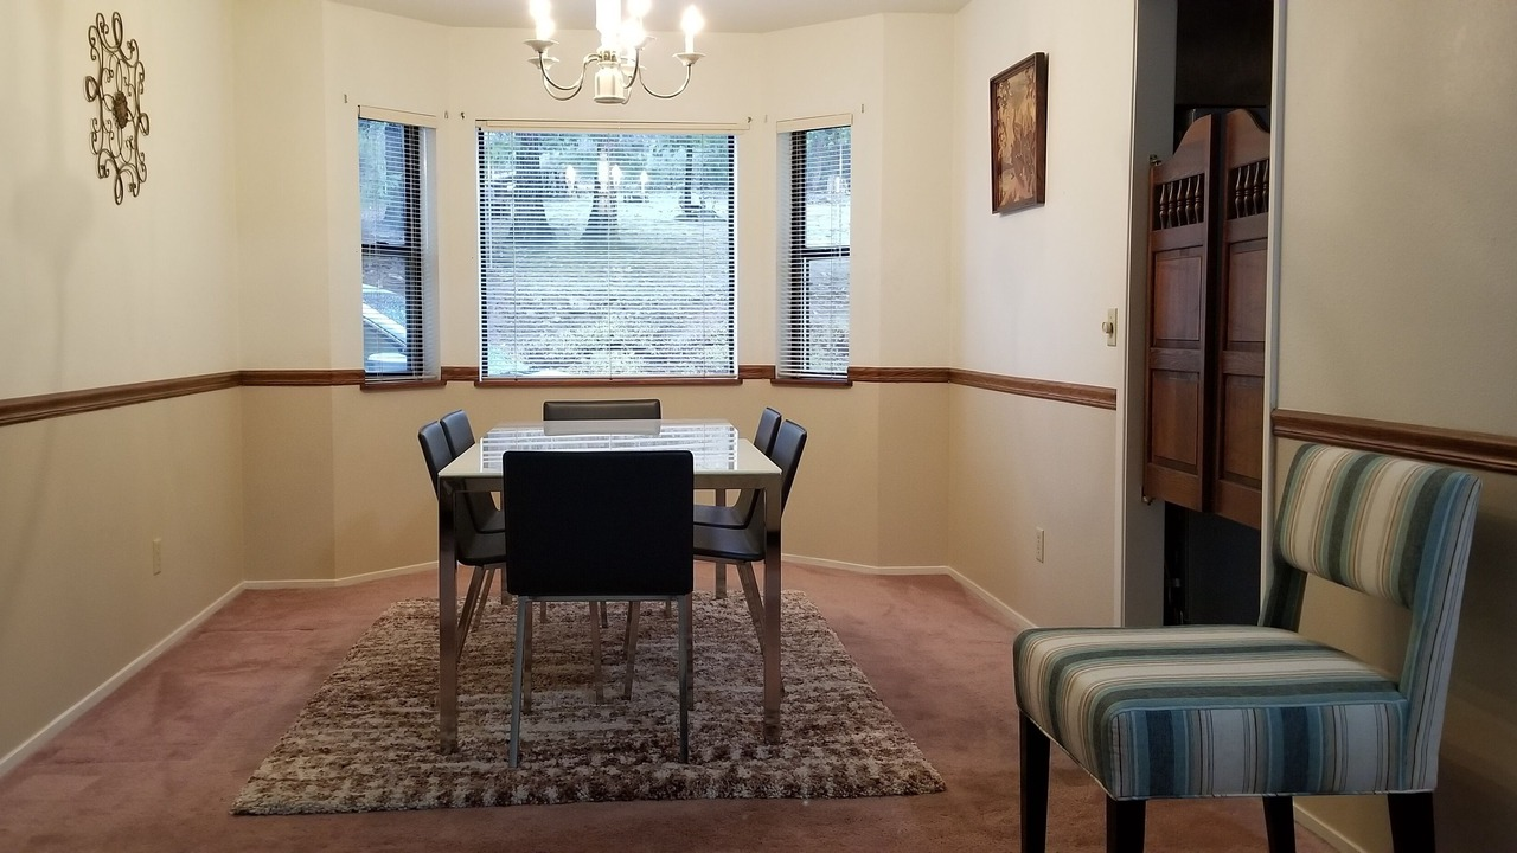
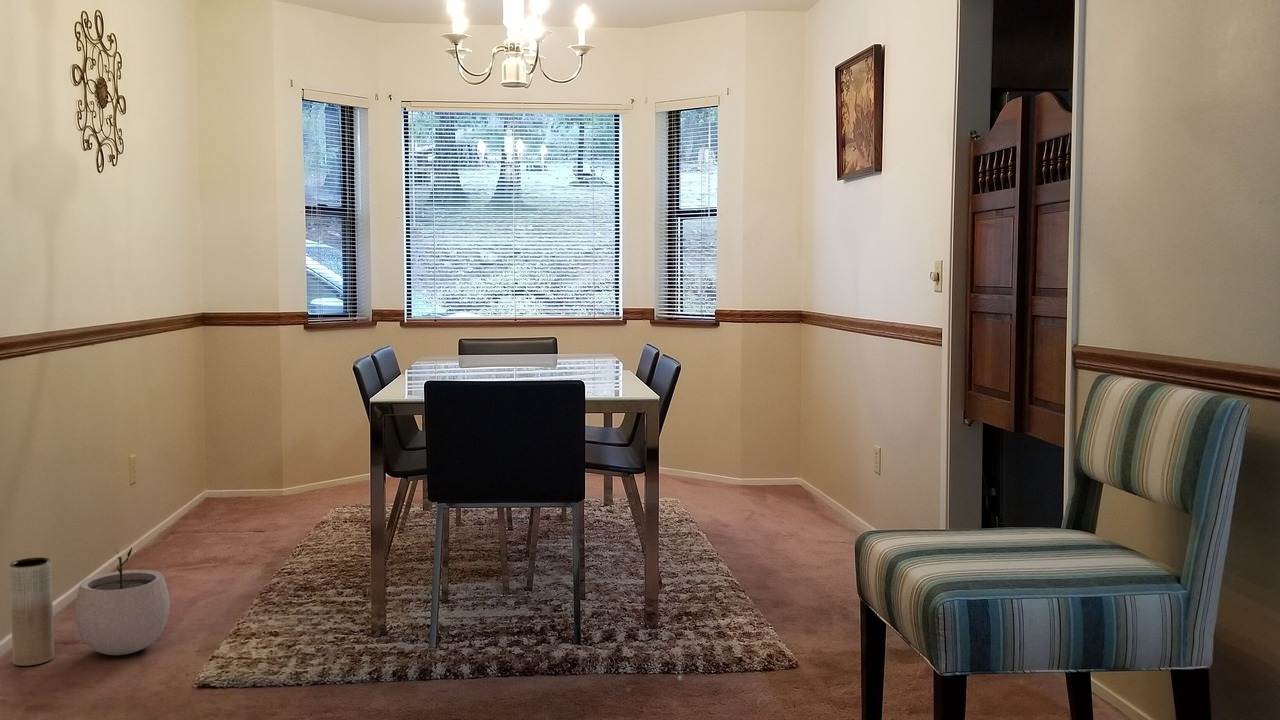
+ vase [8,557,55,667]
+ plant pot [74,547,171,656]
